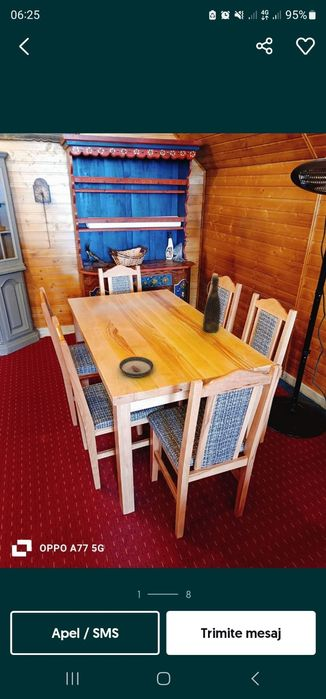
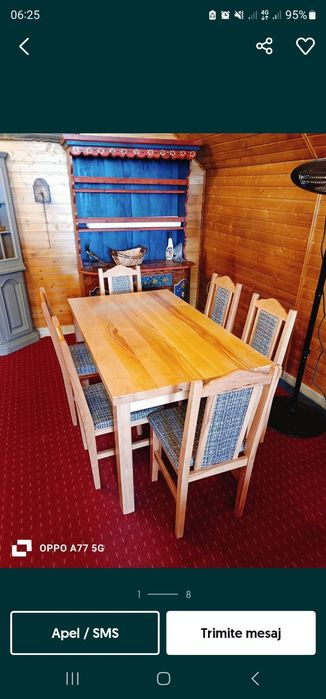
- saucer [118,356,154,378]
- bottle [202,274,222,334]
